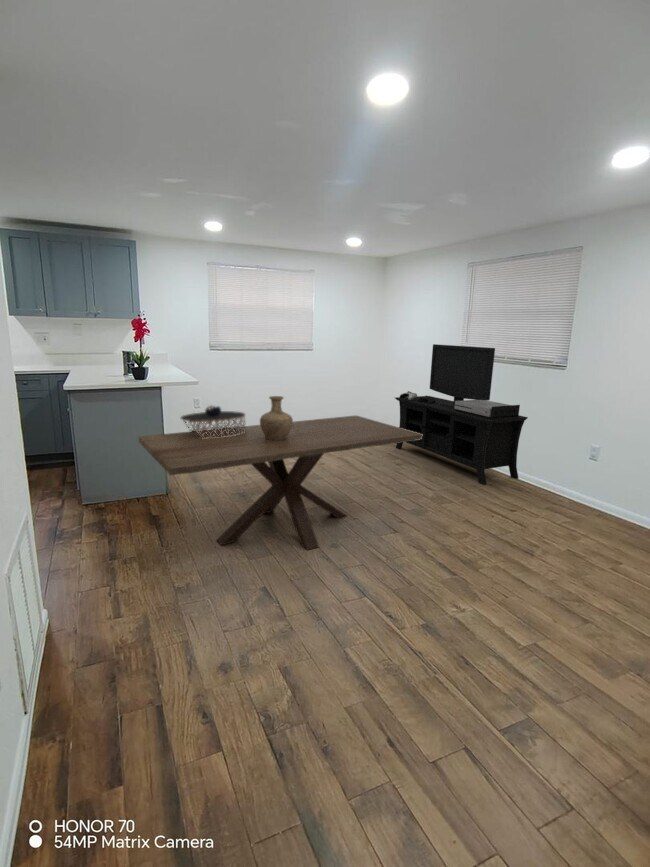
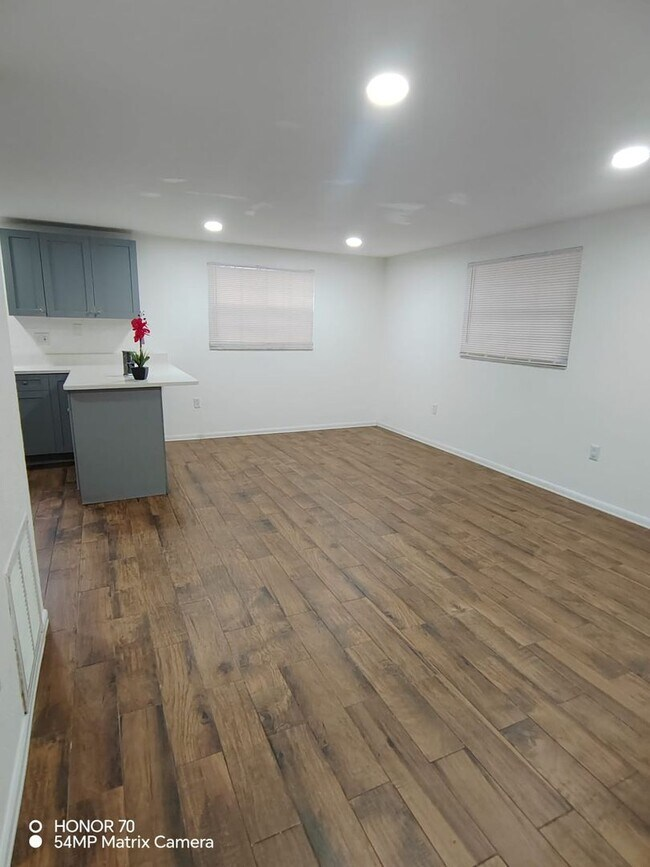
- vase [259,395,294,441]
- dining table [138,414,423,551]
- media console [394,343,529,485]
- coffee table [179,405,246,439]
